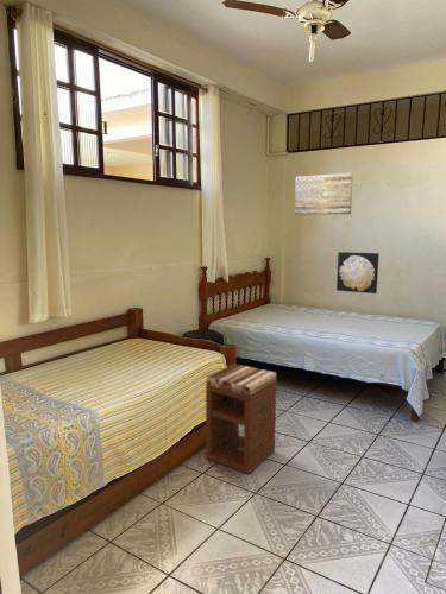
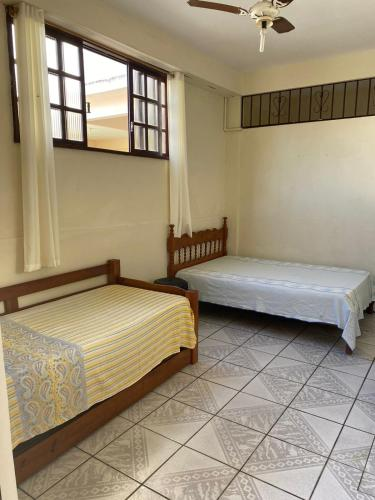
- wall art [294,172,354,216]
- nightstand [205,362,277,475]
- wall art [335,251,381,295]
